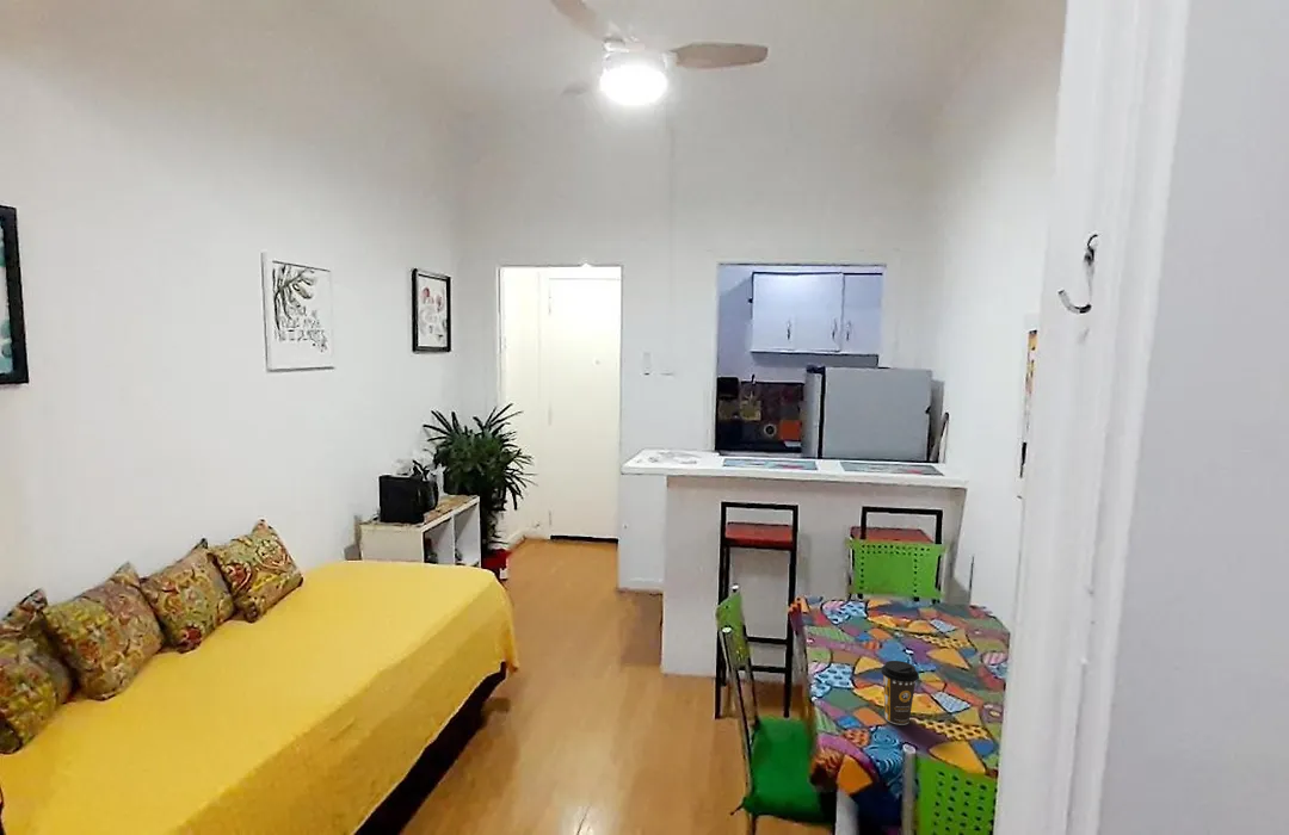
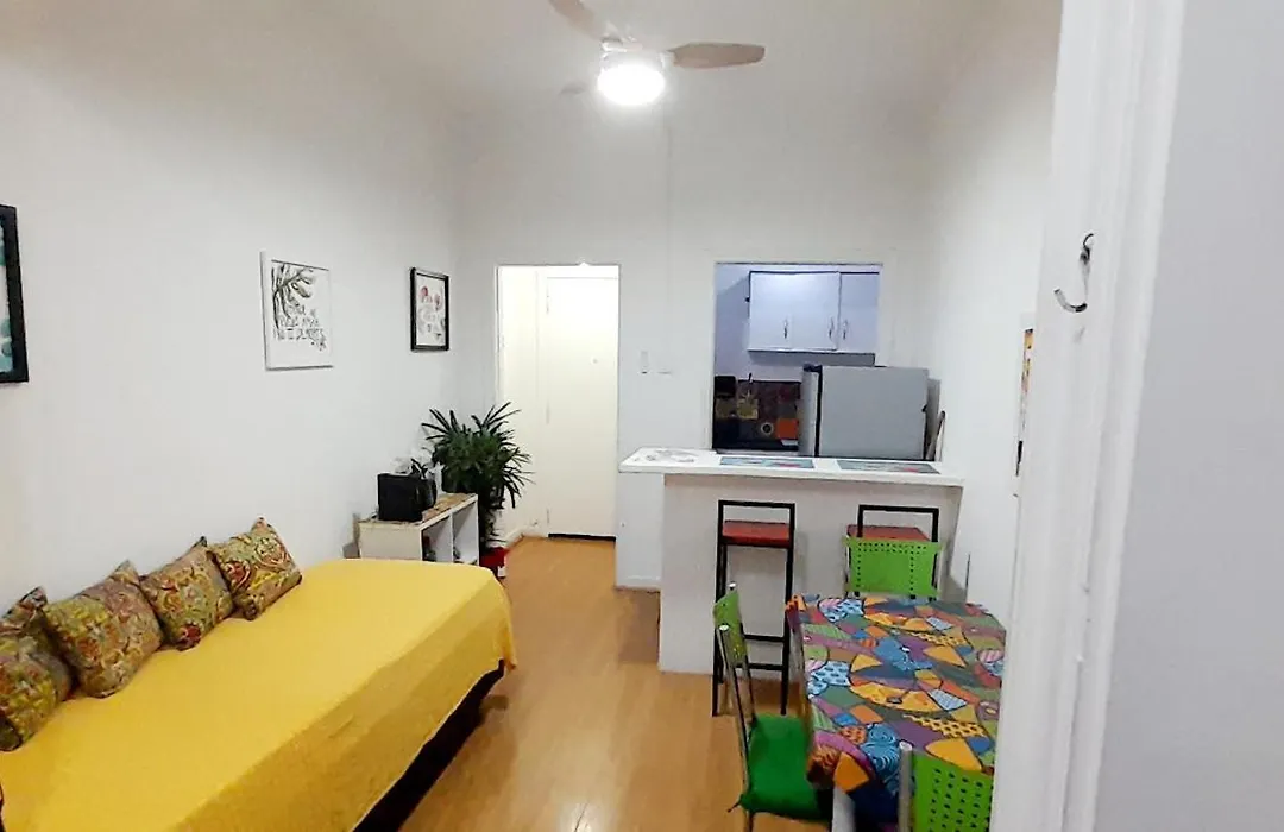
- coffee cup [880,660,919,726]
